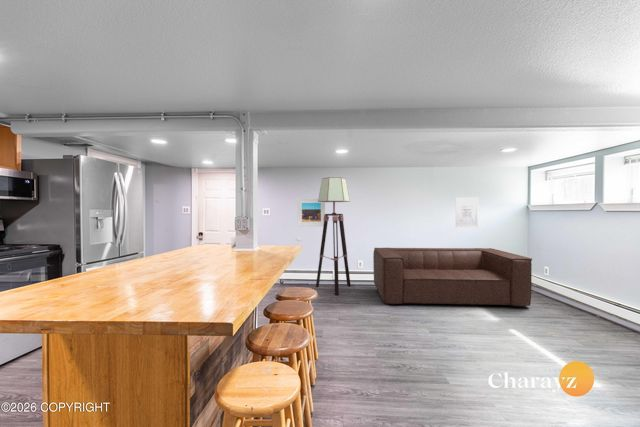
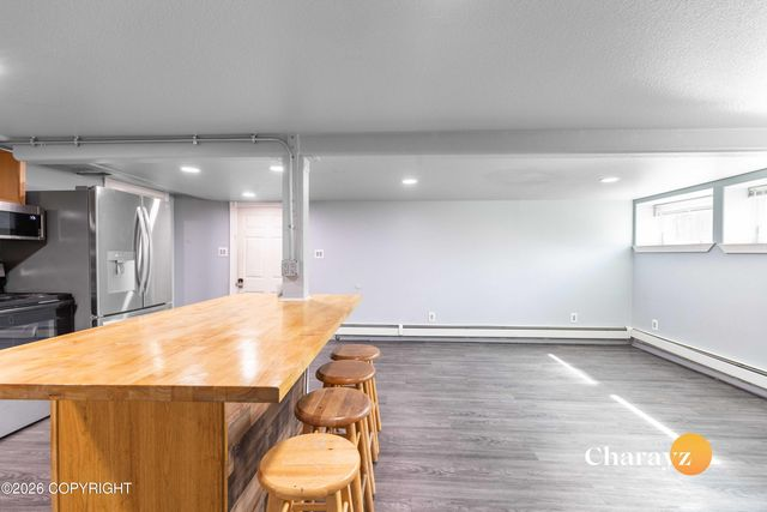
- floor lamp [315,176,352,296]
- wall art [455,196,479,228]
- sofa [372,247,533,308]
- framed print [297,198,326,227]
